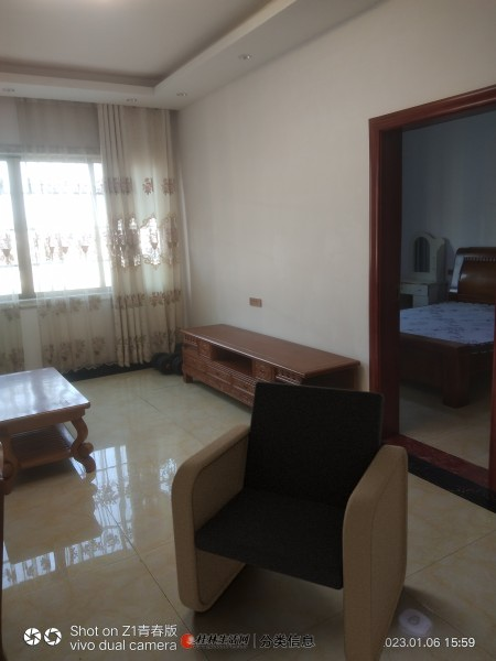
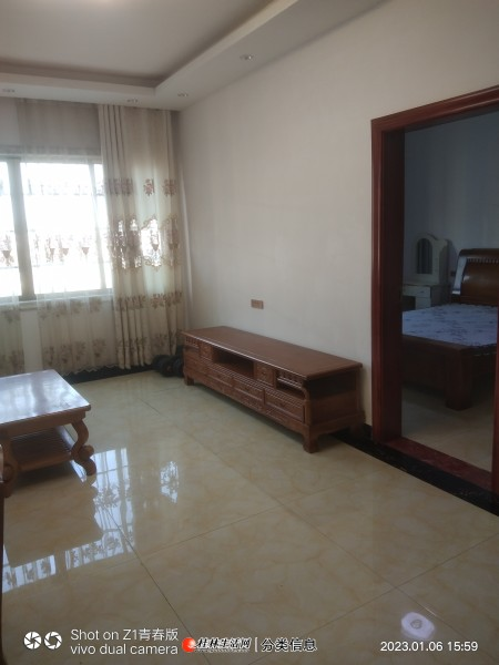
- armchair [170,380,409,661]
